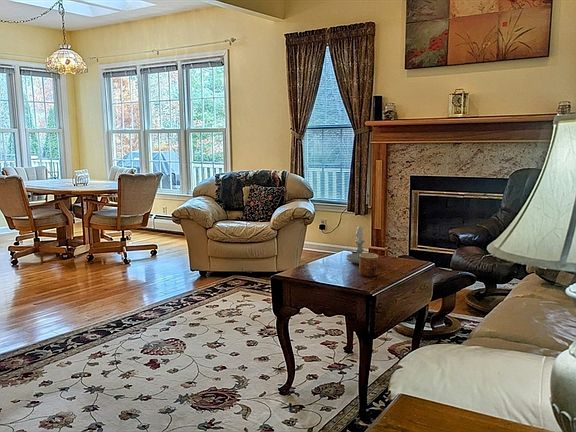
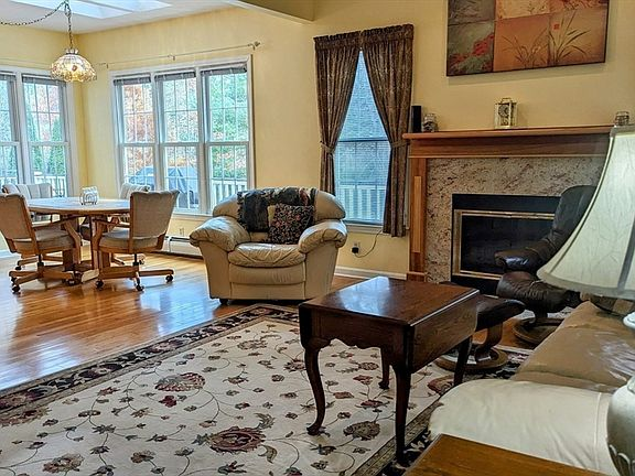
- cup [358,252,379,278]
- candle [345,224,365,264]
